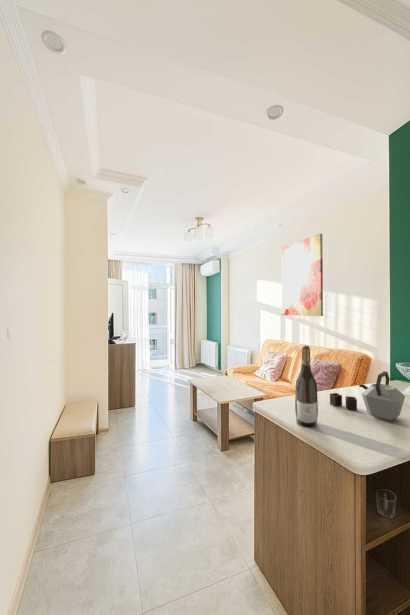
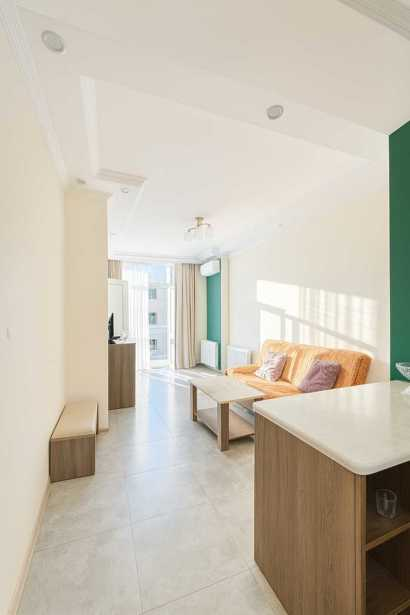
- wine bottle [294,345,319,428]
- wall art [280,233,324,317]
- kettle [329,370,406,422]
